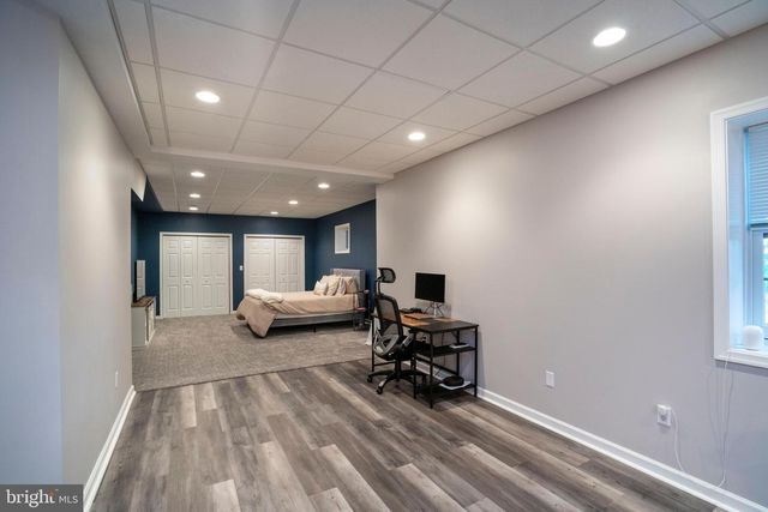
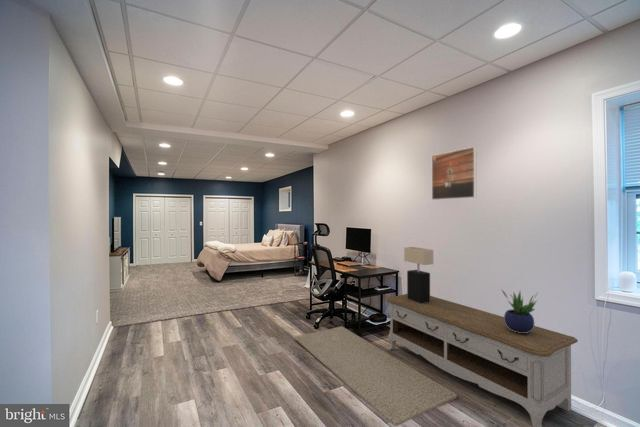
+ potted plant [500,287,538,333]
+ table lamp [403,246,434,304]
+ rug [294,325,458,427]
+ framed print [431,146,477,201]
+ storage bench [385,293,579,427]
